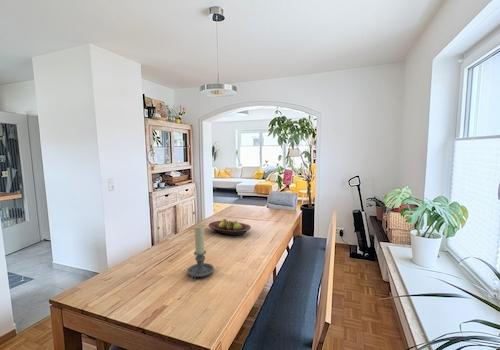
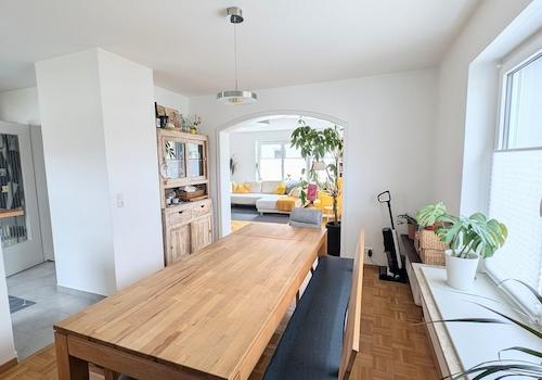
- fruit bowl [207,218,252,237]
- candle holder [186,224,215,282]
